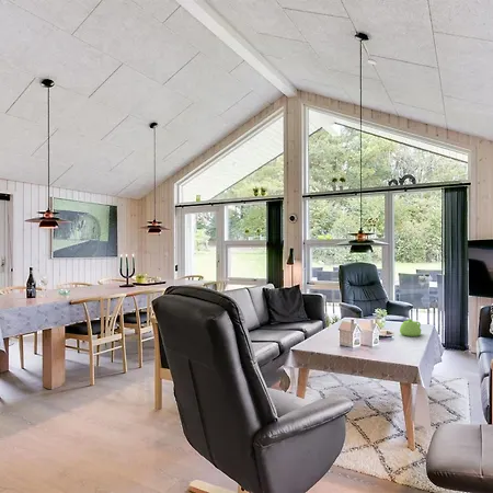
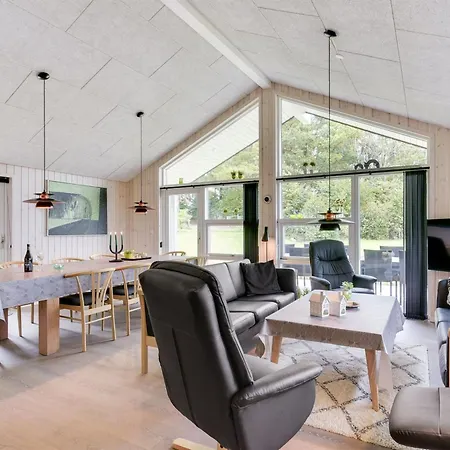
- teapot [399,318,422,337]
